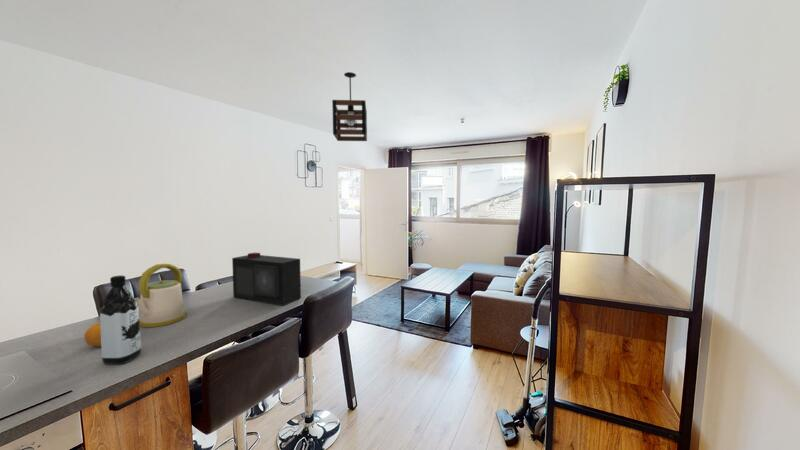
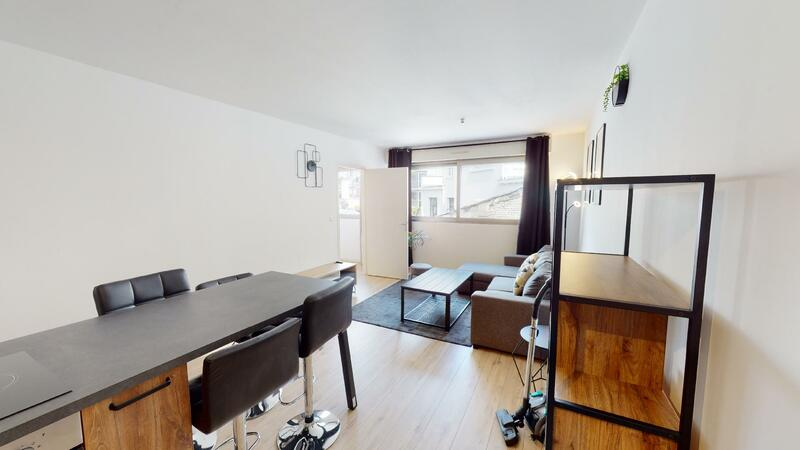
- fruit [83,317,101,347]
- water bottle [98,275,142,365]
- pendant light [331,71,368,142]
- kettle [134,263,187,328]
- speaker [231,252,302,307]
